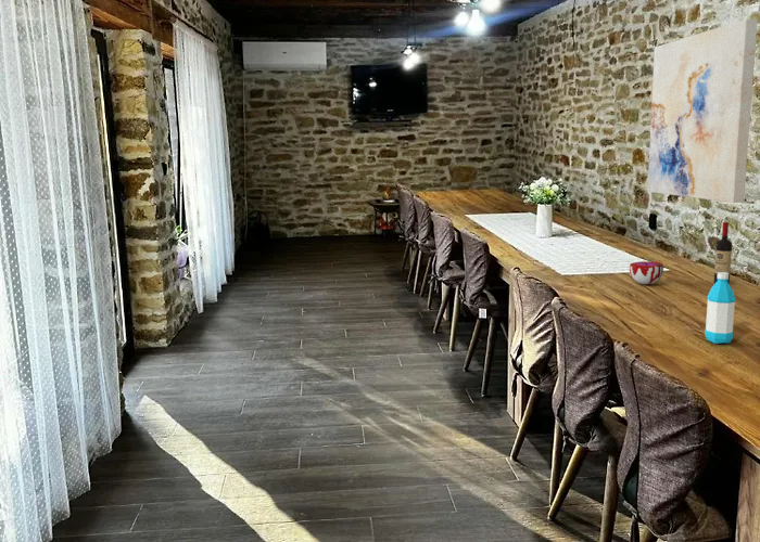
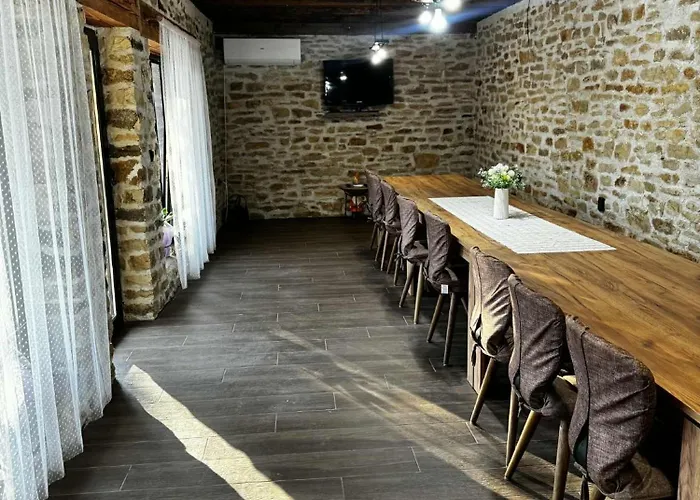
- decorative bowl [629,260,664,285]
- wall art [646,18,759,204]
- wine bottle [713,221,733,285]
- water bottle [704,272,736,345]
